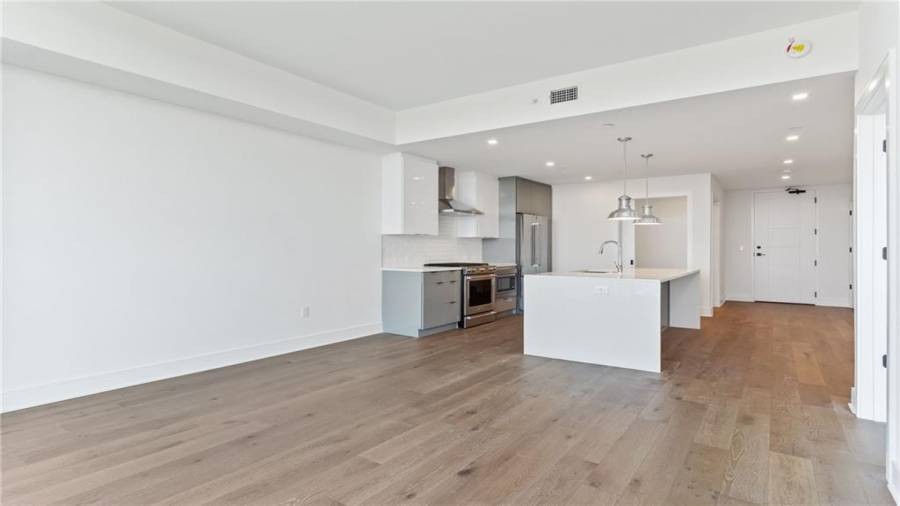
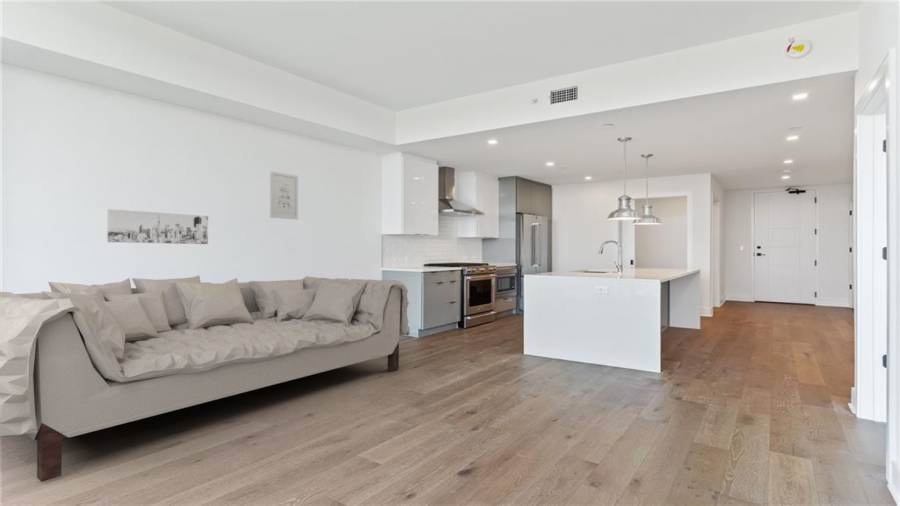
+ sofa [0,274,411,483]
+ wall art [106,208,209,245]
+ wall art [269,170,299,220]
